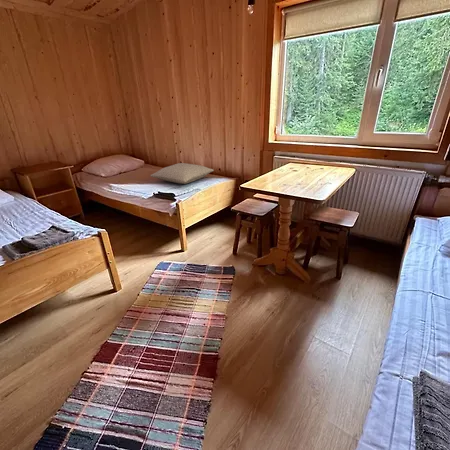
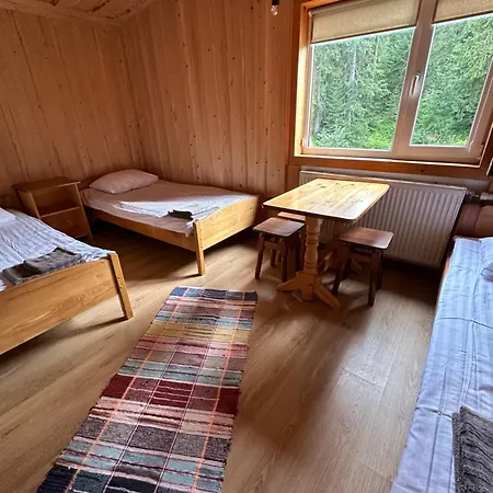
- pillow [149,162,215,185]
